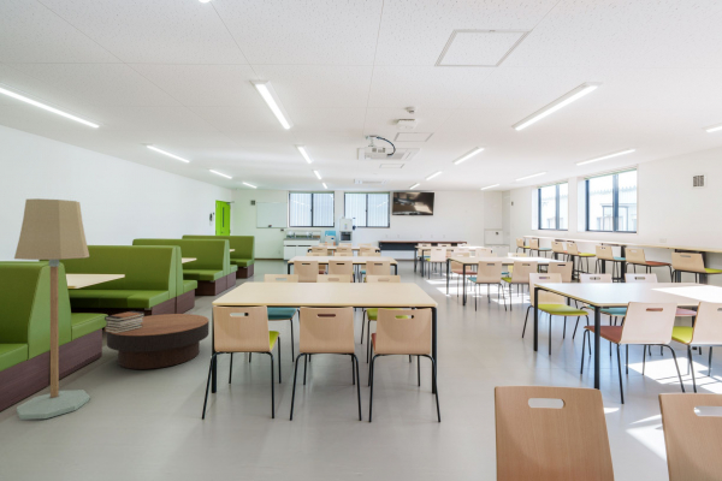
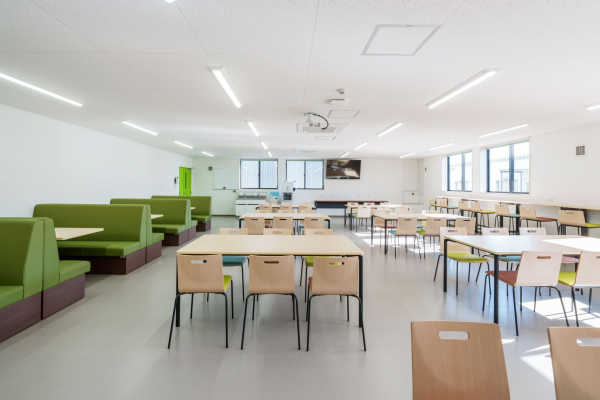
- coffee table [106,313,211,370]
- floor lamp [13,197,90,421]
- book stack [103,310,146,333]
